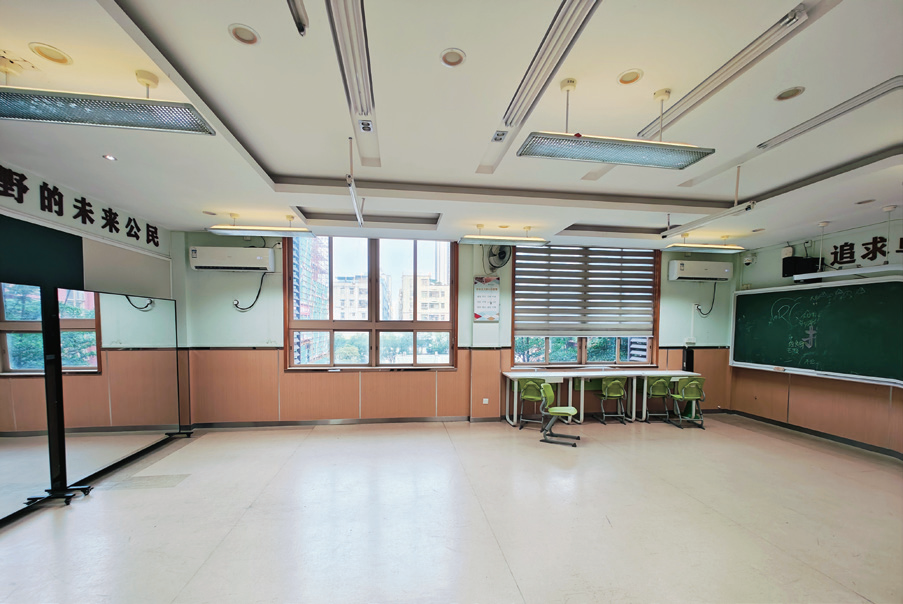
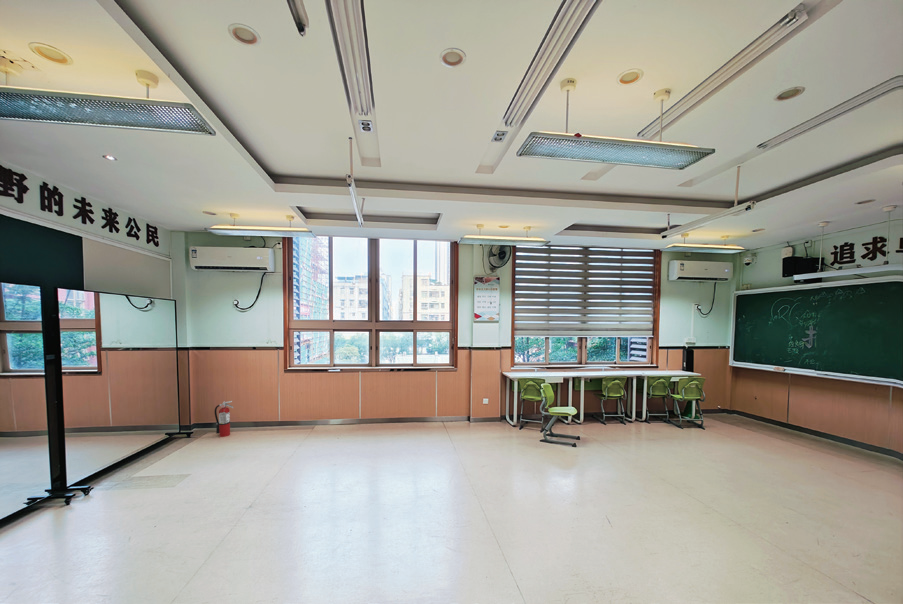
+ fire extinguisher [214,400,234,438]
